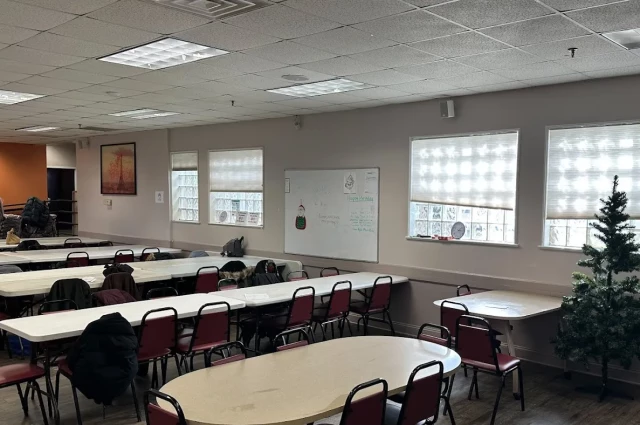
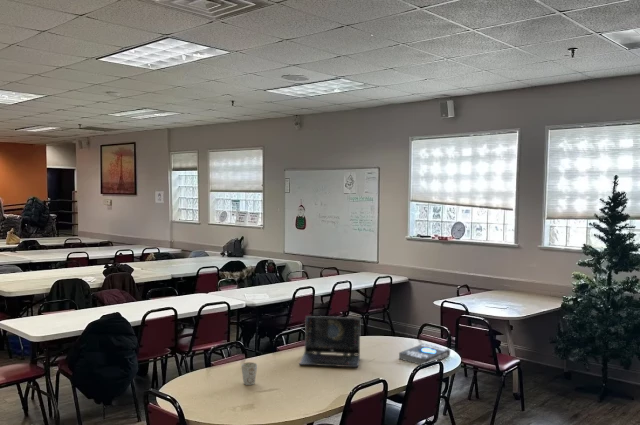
+ mug [240,361,258,386]
+ book [398,343,451,366]
+ laptop computer [298,315,362,368]
